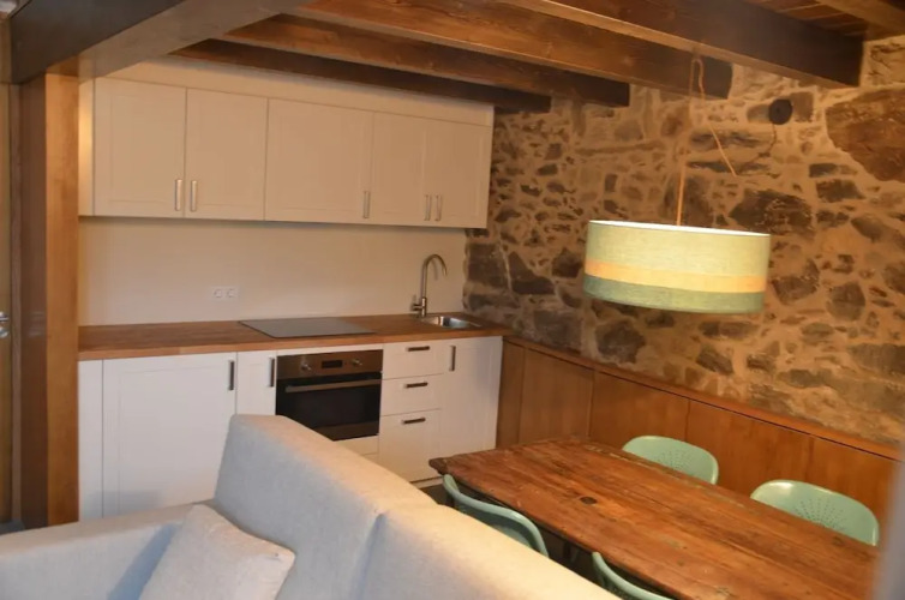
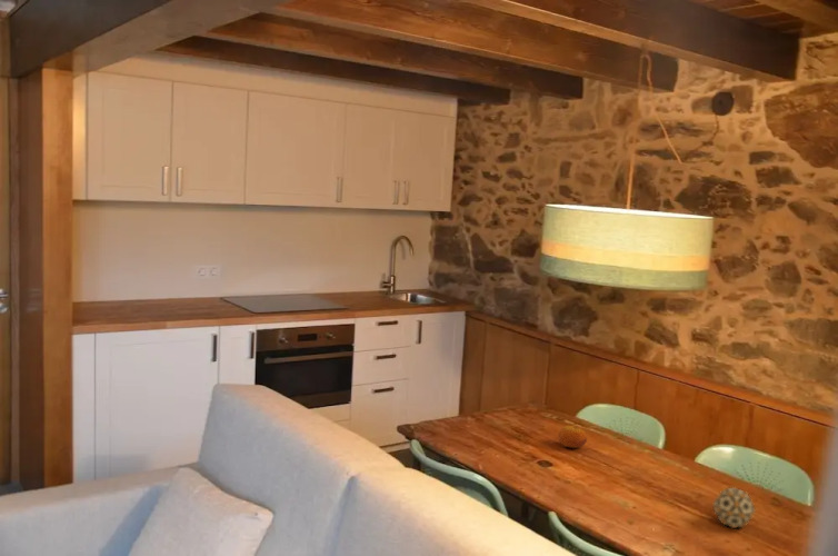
+ decorative ball [711,486,757,529]
+ fruit [557,425,588,449]
